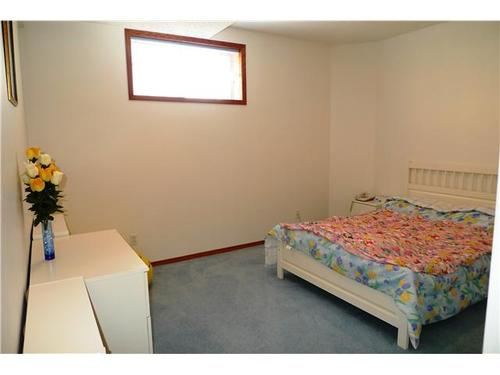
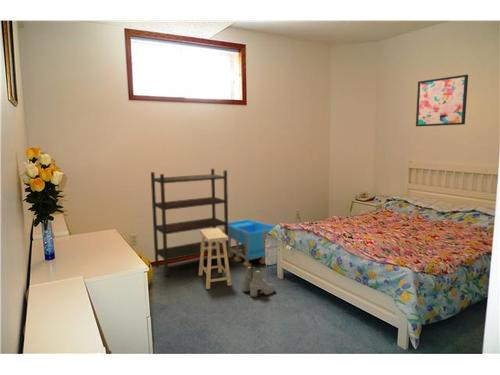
+ footstool [198,227,232,290]
+ wall art [415,74,469,127]
+ boots [241,265,276,298]
+ storage bin [222,219,276,268]
+ bookshelf [150,168,230,278]
